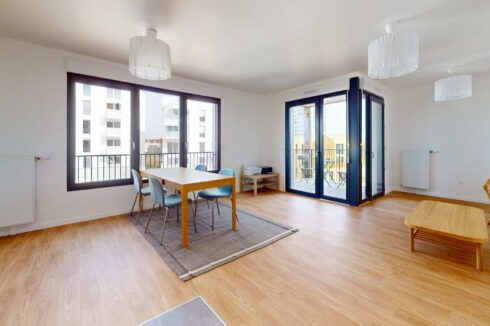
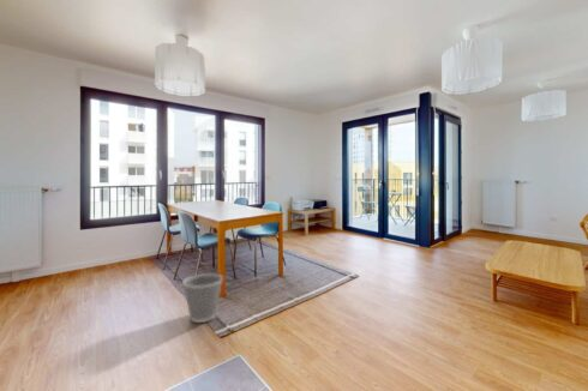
+ wastebasket [181,272,224,324]
